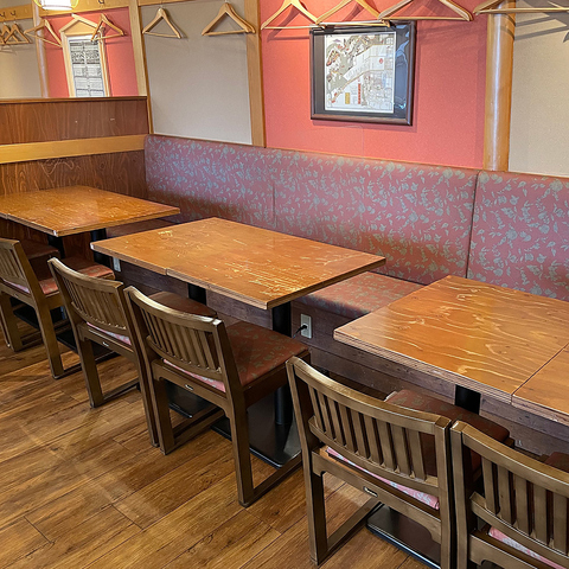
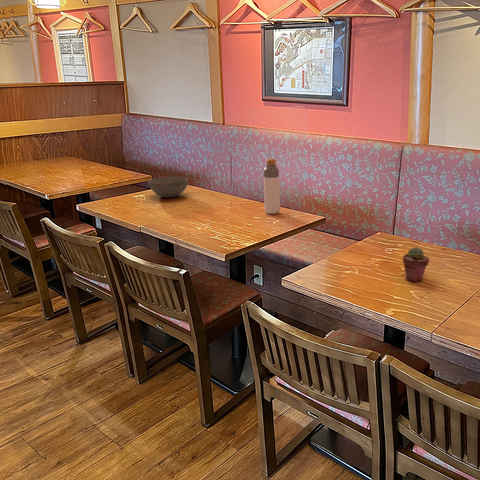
+ potted succulent [402,246,430,283]
+ bottle [263,158,281,215]
+ bowl [147,176,189,198]
